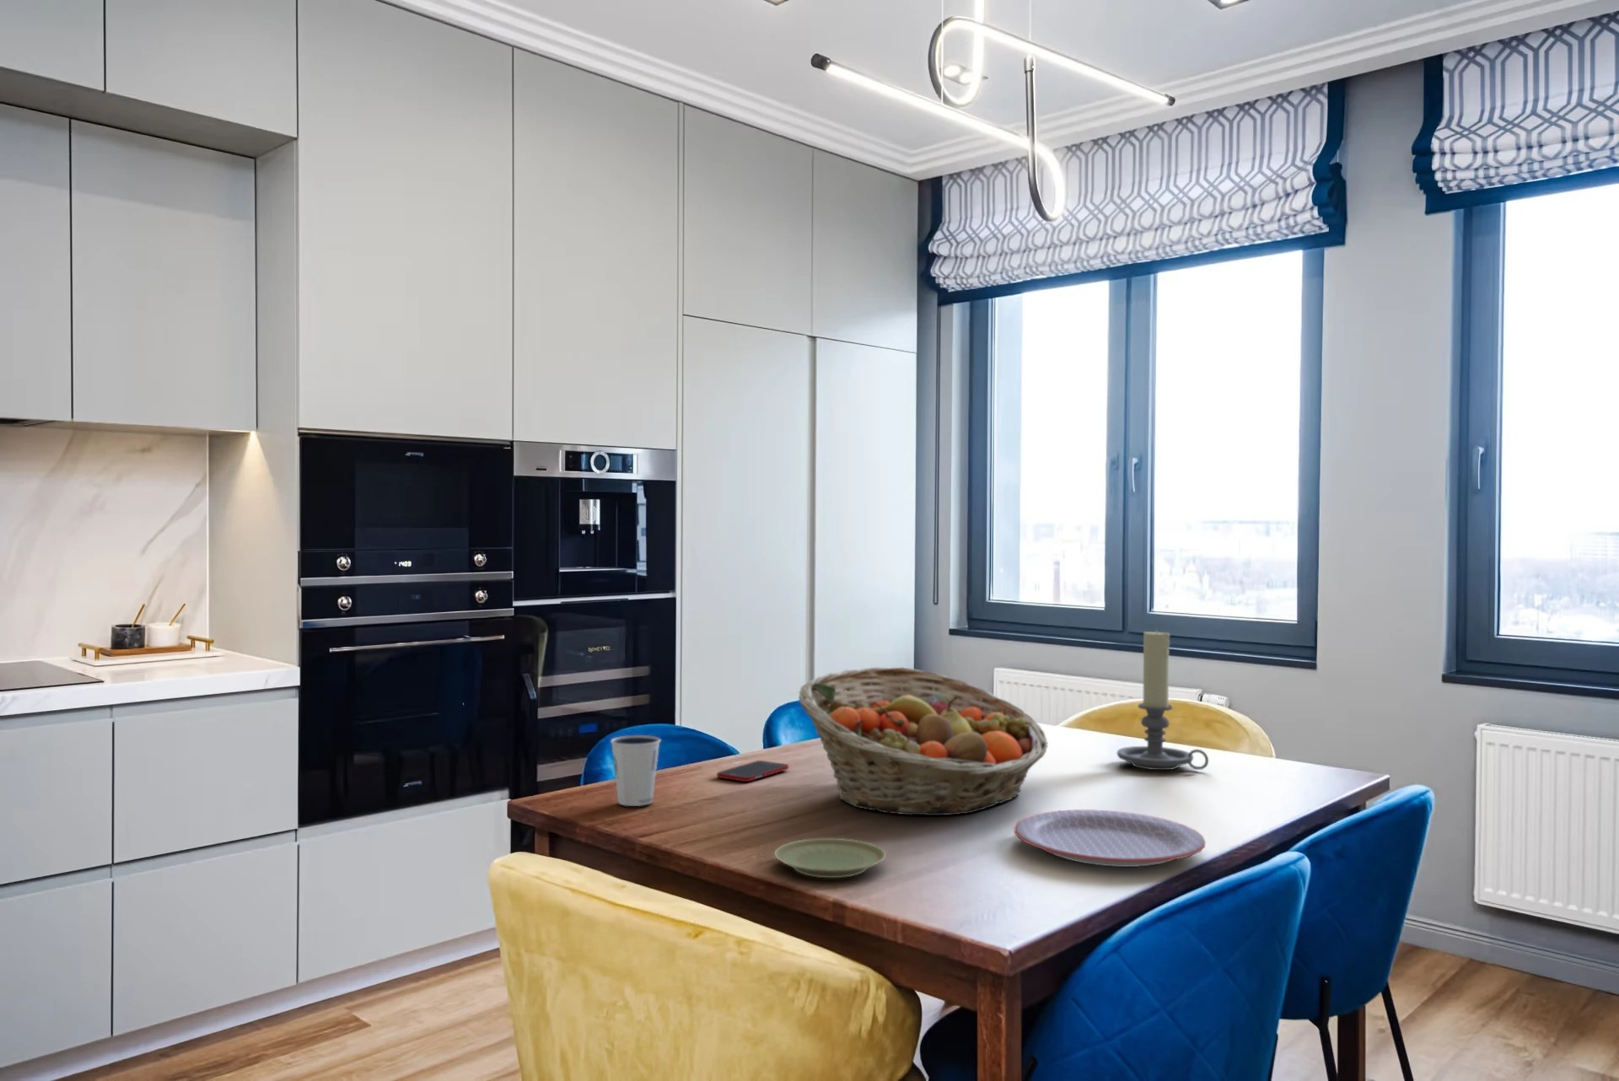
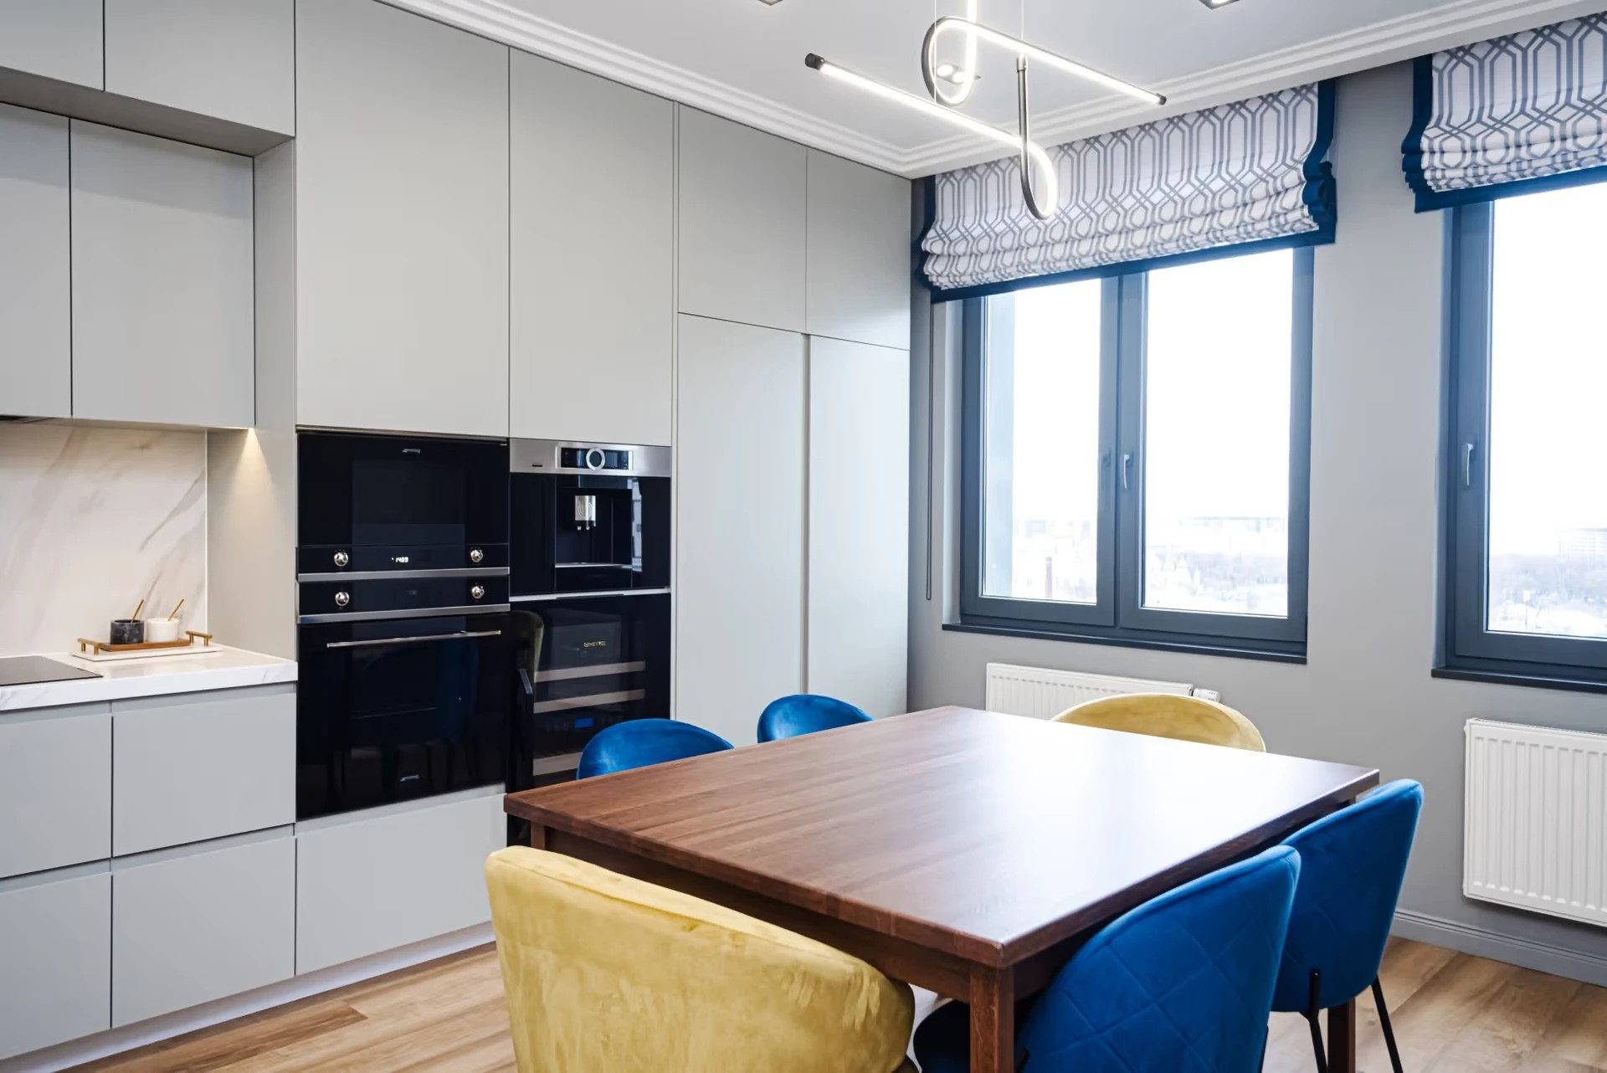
- plate [1013,808,1206,867]
- plate [773,837,887,878]
- fruit basket [797,666,1048,817]
- cell phone [715,760,789,783]
- candle holder [1116,629,1209,771]
- dixie cup [609,735,662,807]
